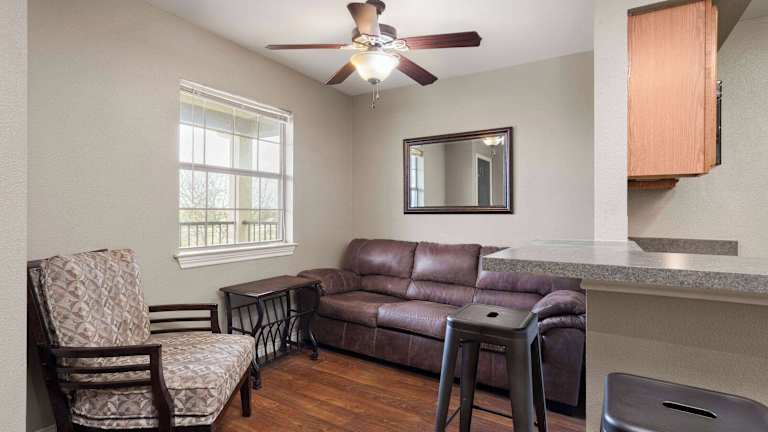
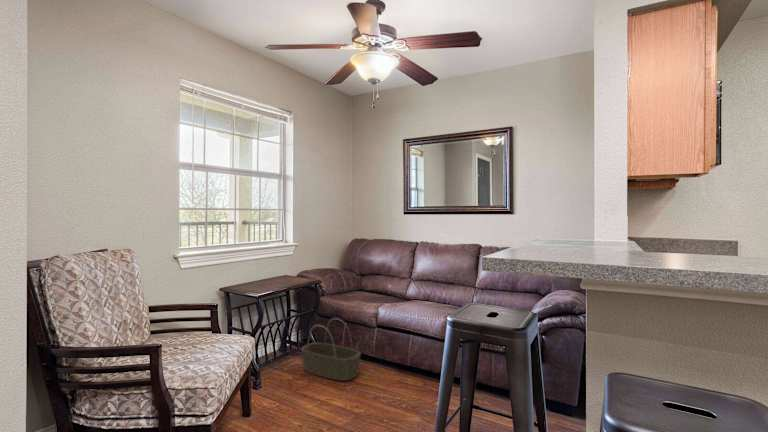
+ basket [300,317,362,382]
